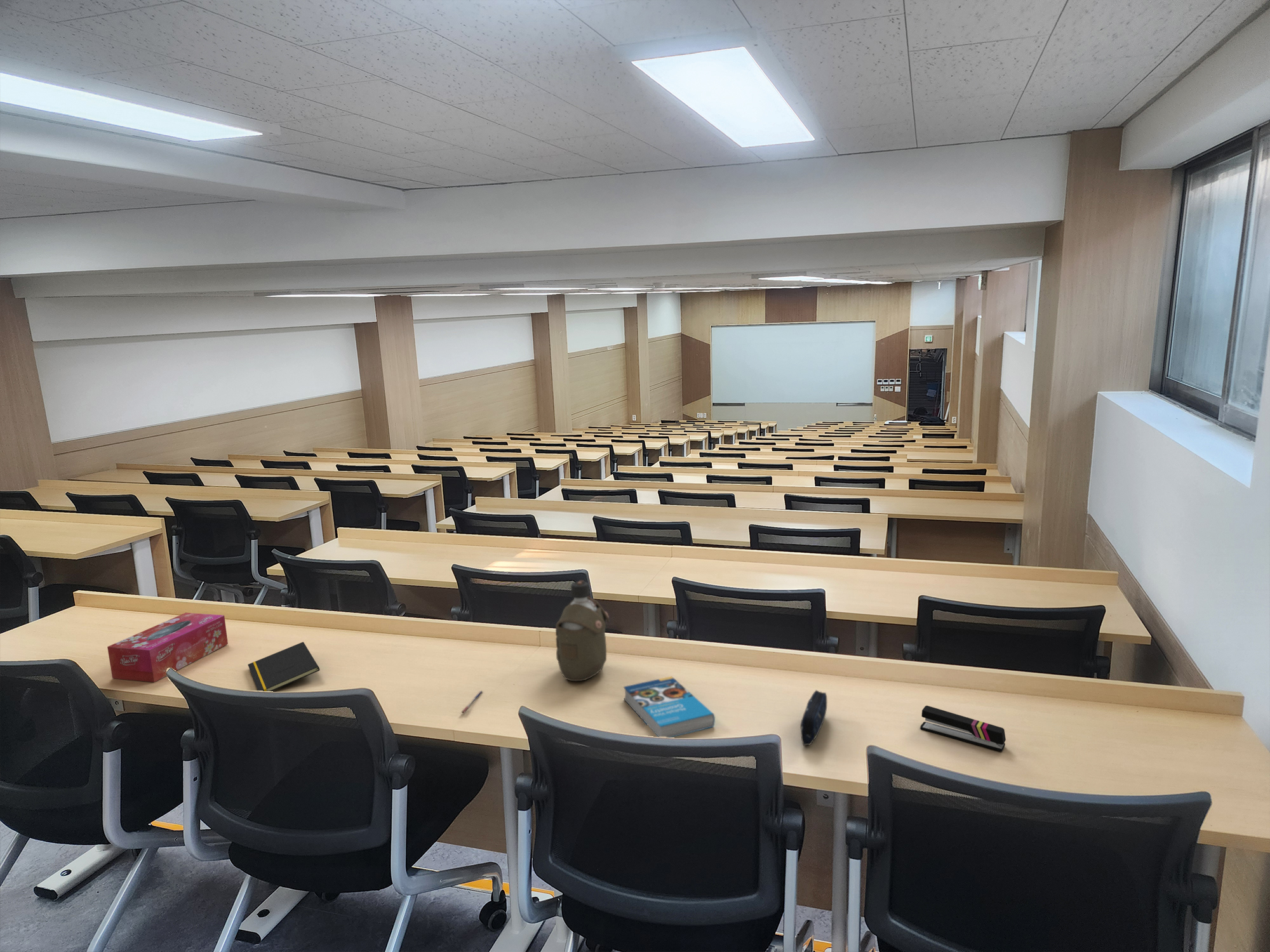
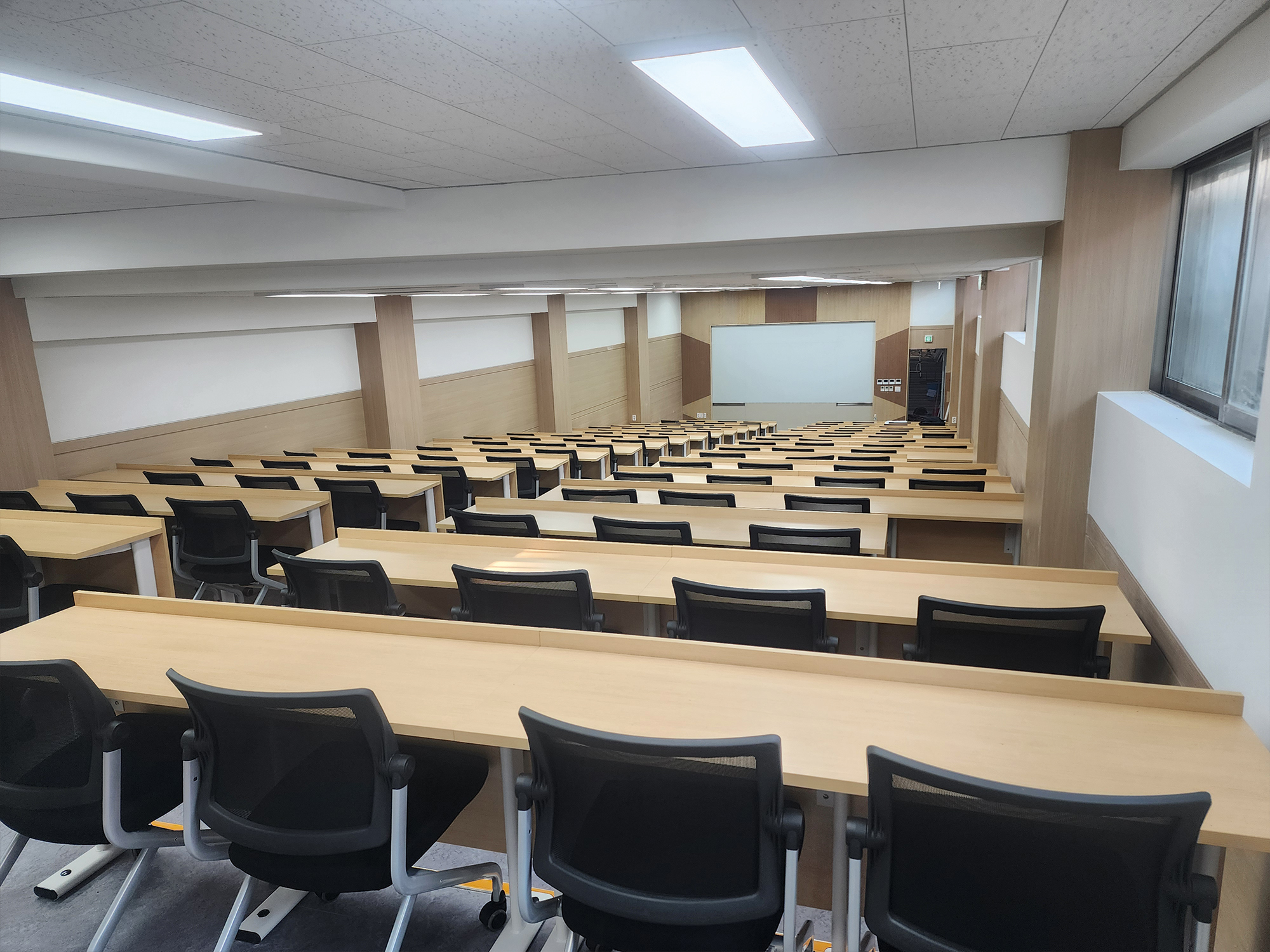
- stapler [919,705,1006,752]
- book [623,676,716,738]
- water bottle [555,579,610,682]
- pen [461,690,484,714]
- tissue box [107,612,229,683]
- notepad [247,642,320,692]
- pencil case [800,689,828,746]
